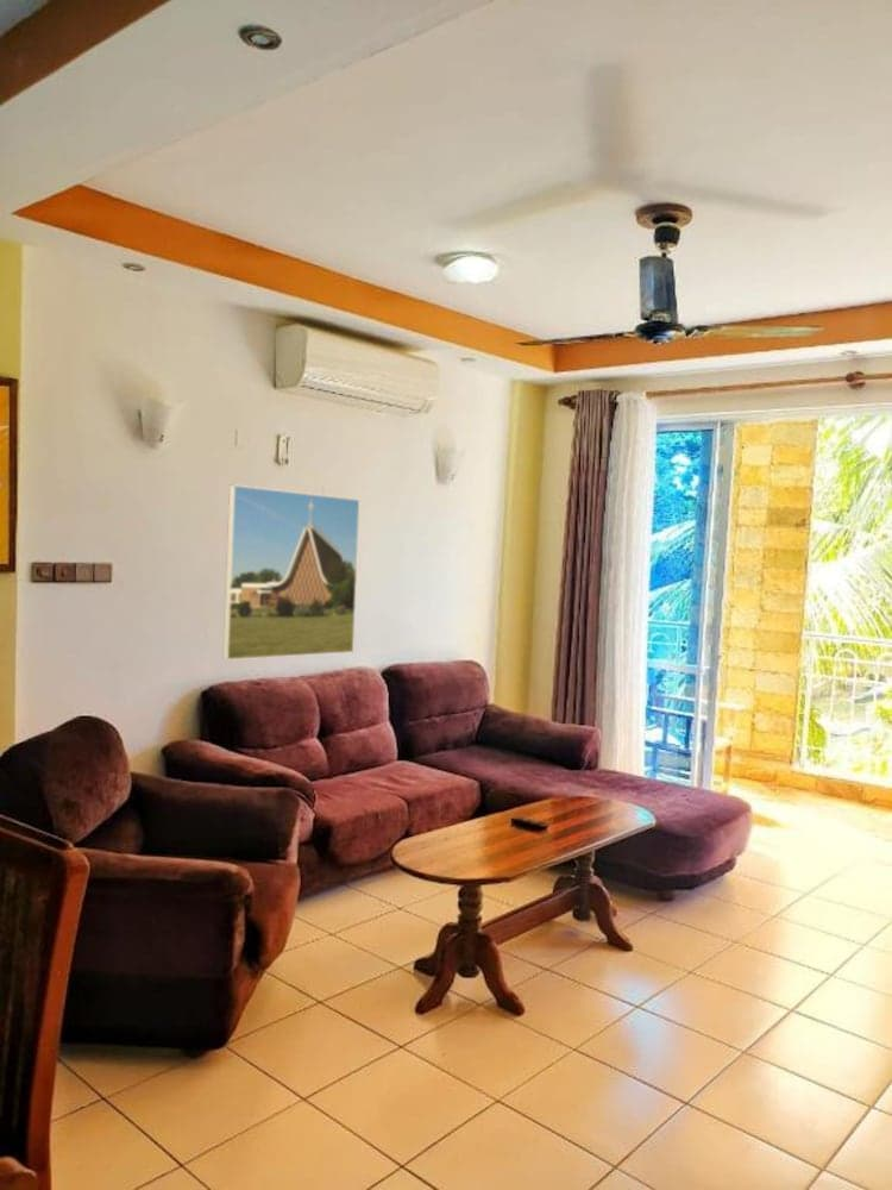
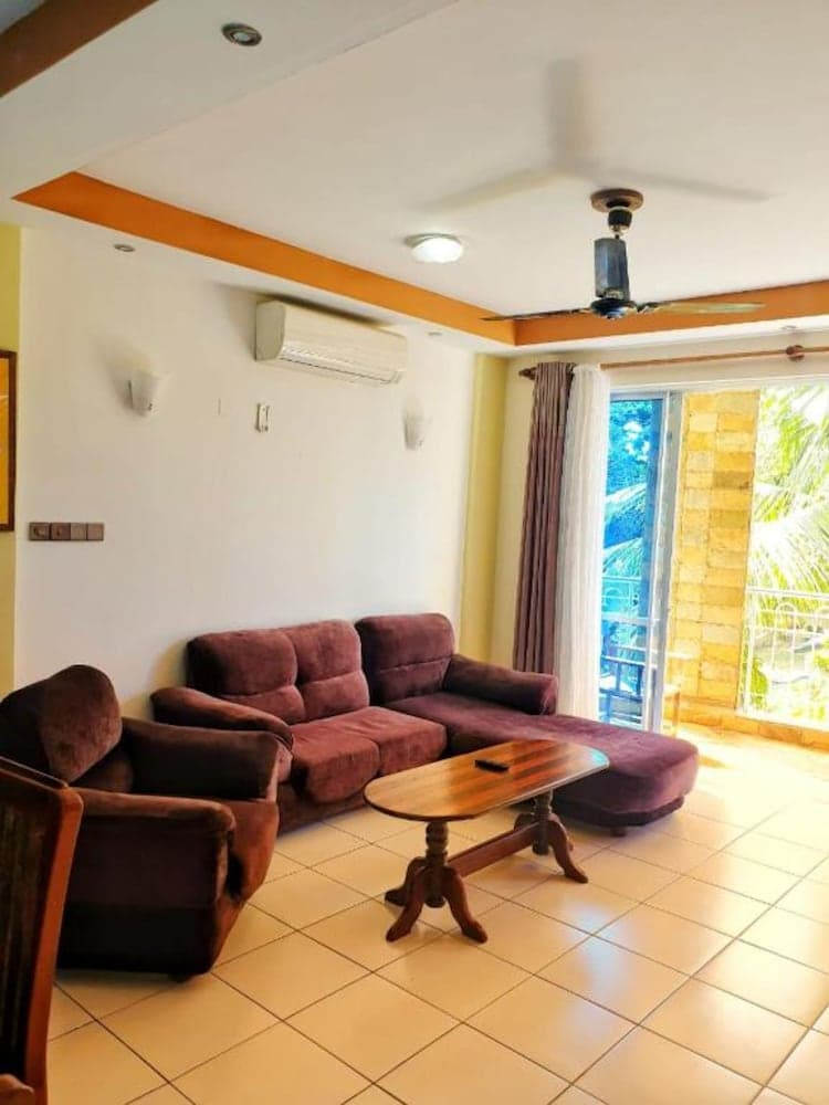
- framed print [222,483,362,660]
